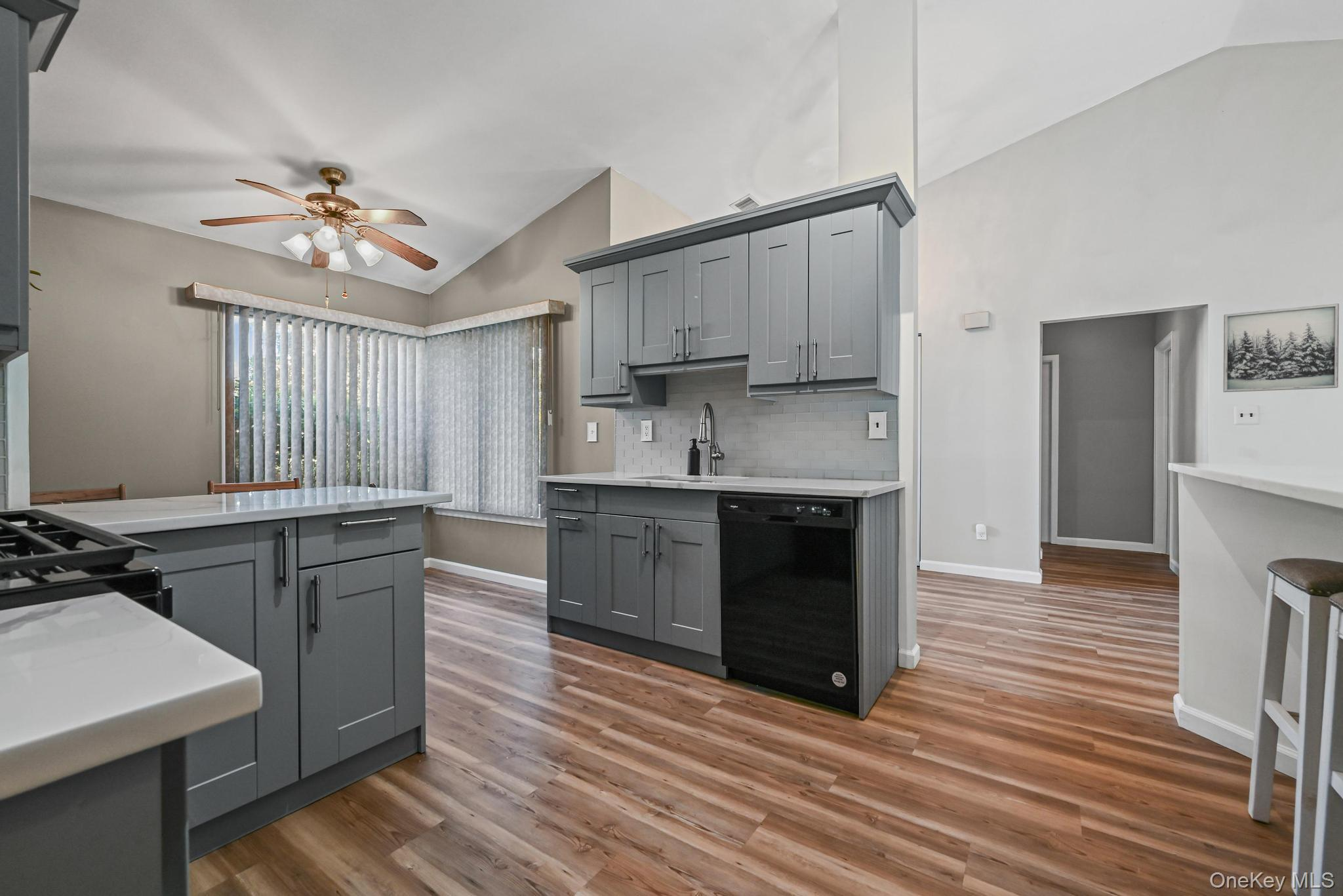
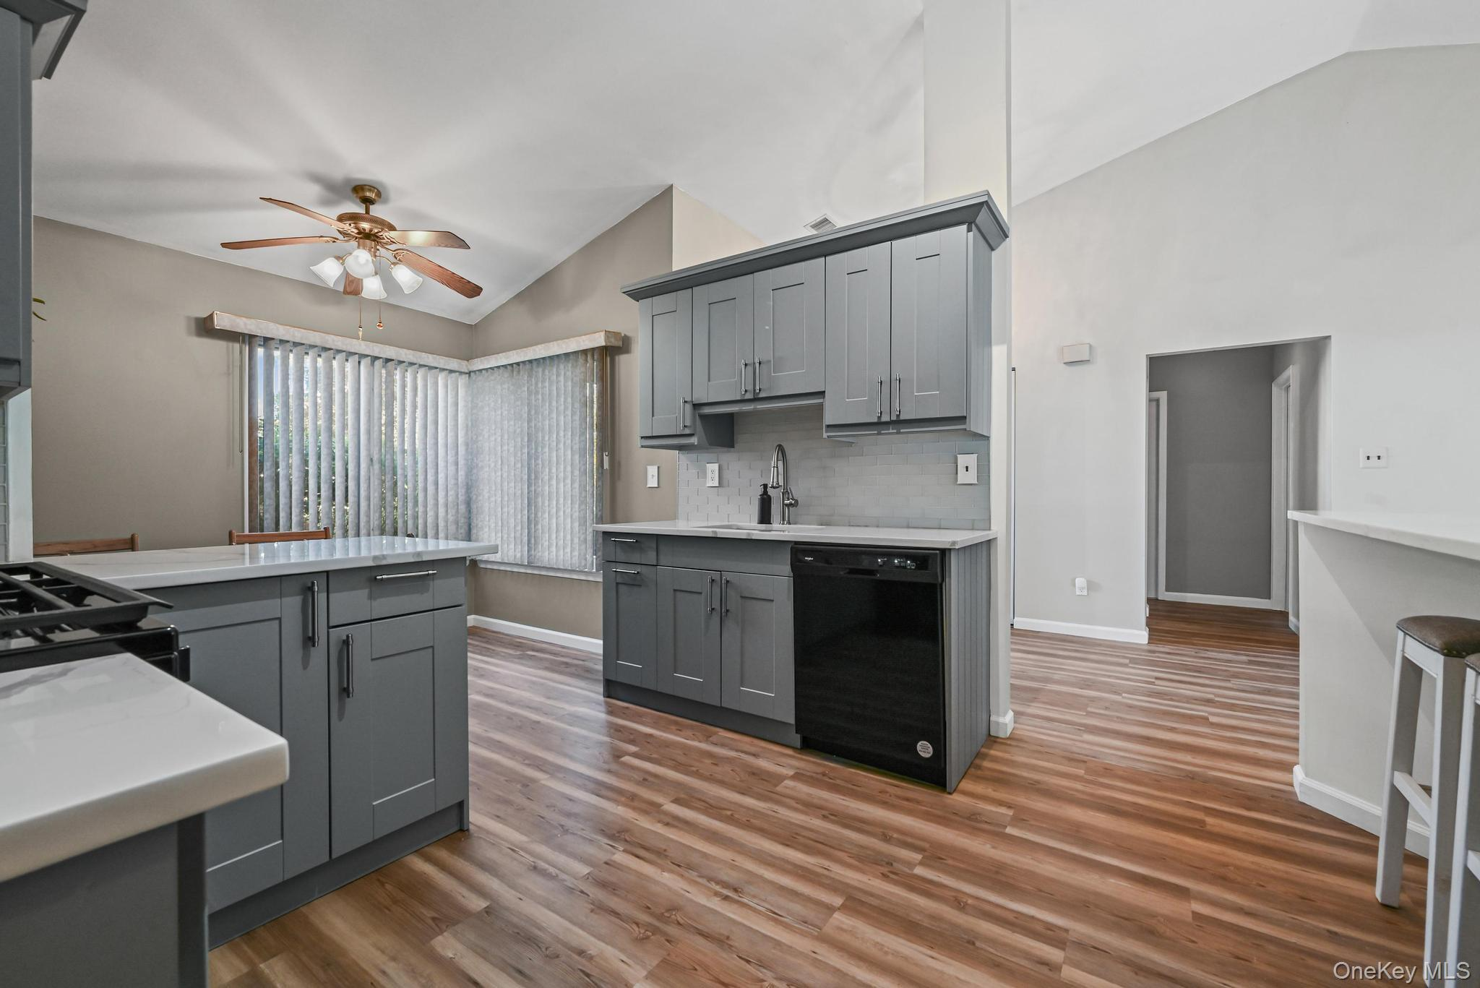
- wall art [1222,303,1340,393]
